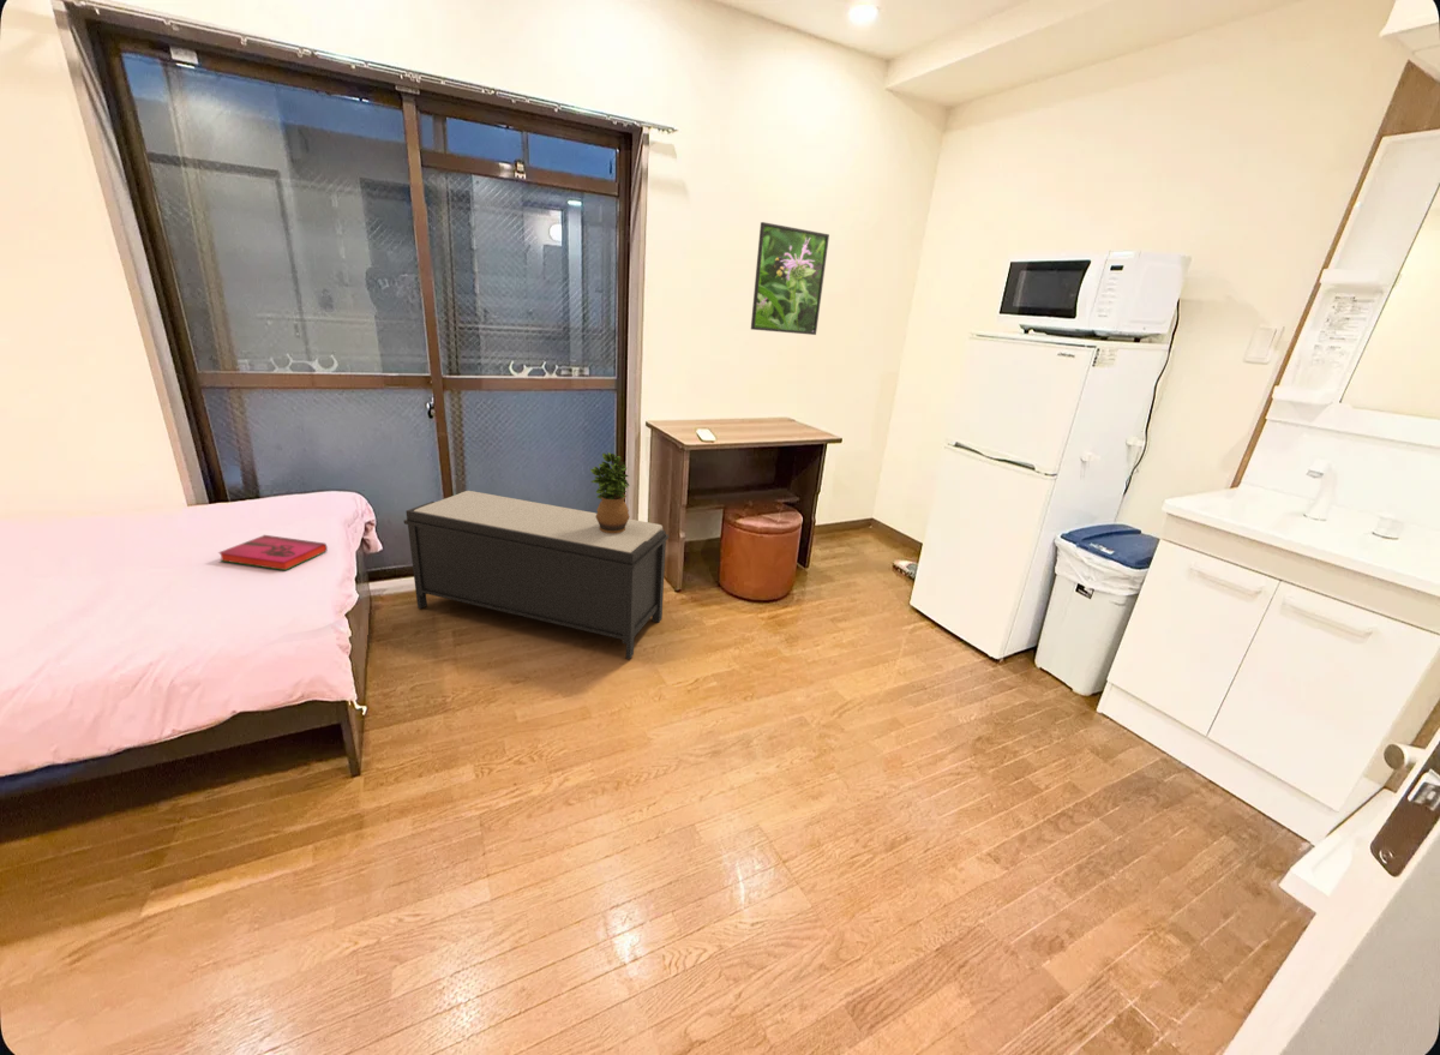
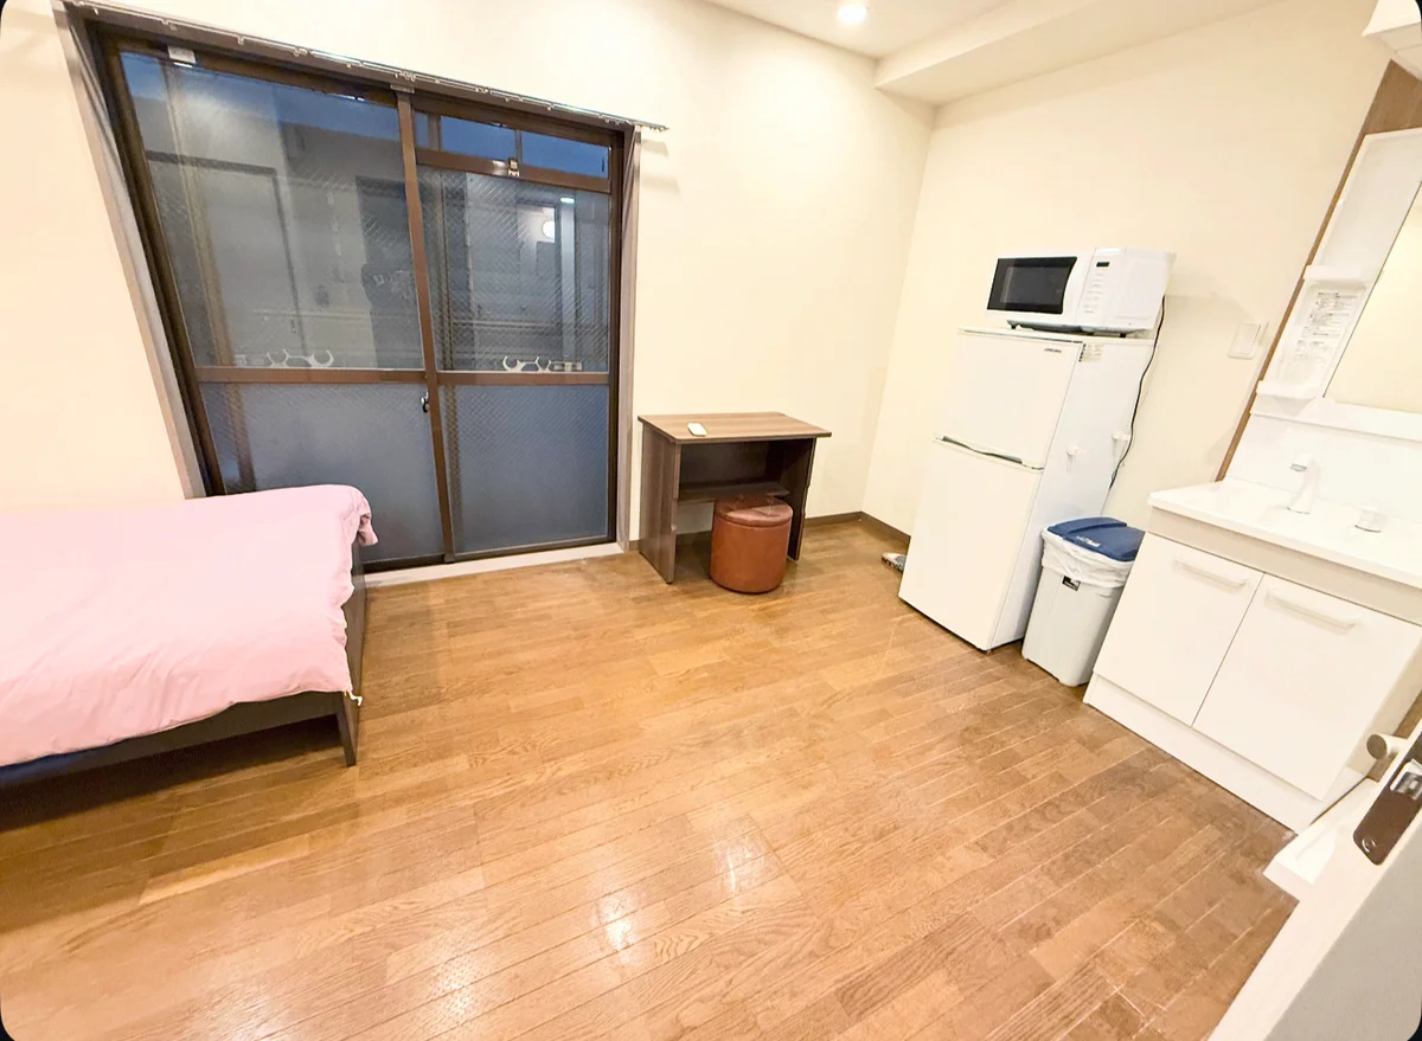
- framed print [750,221,830,336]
- bench [403,490,670,660]
- potted plant [589,450,630,533]
- hardback book [217,534,329,571]
